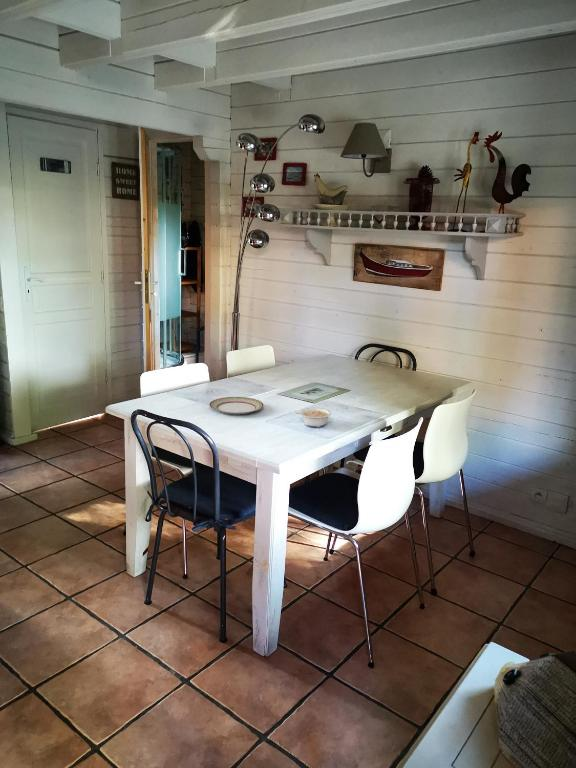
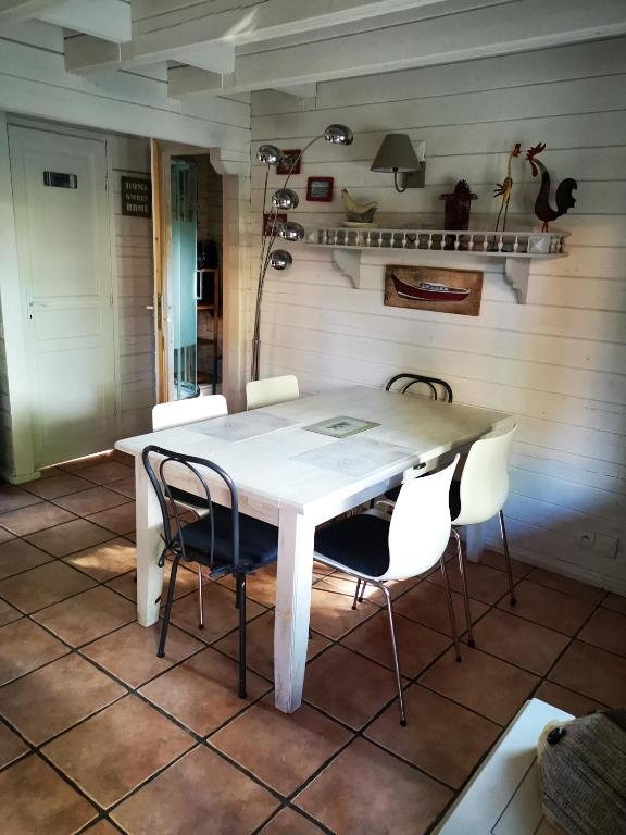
- plate [208,396,265,416]
- legume [294,407,332,428]
